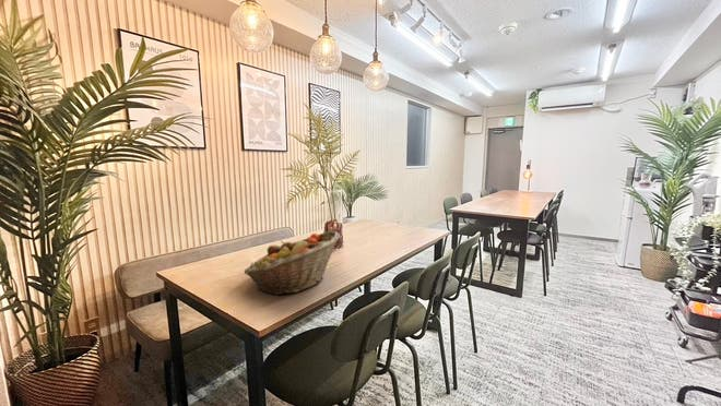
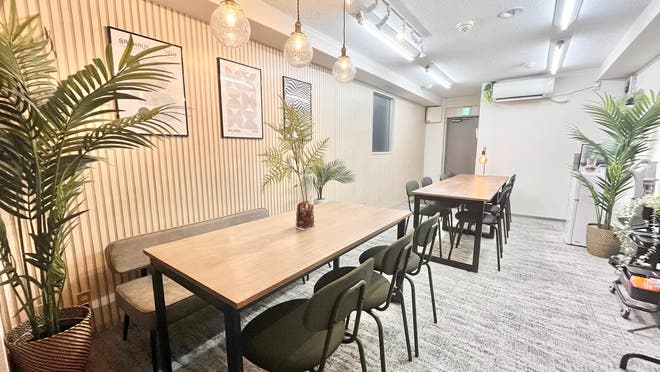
- fruit basket [243,230,341,297]
